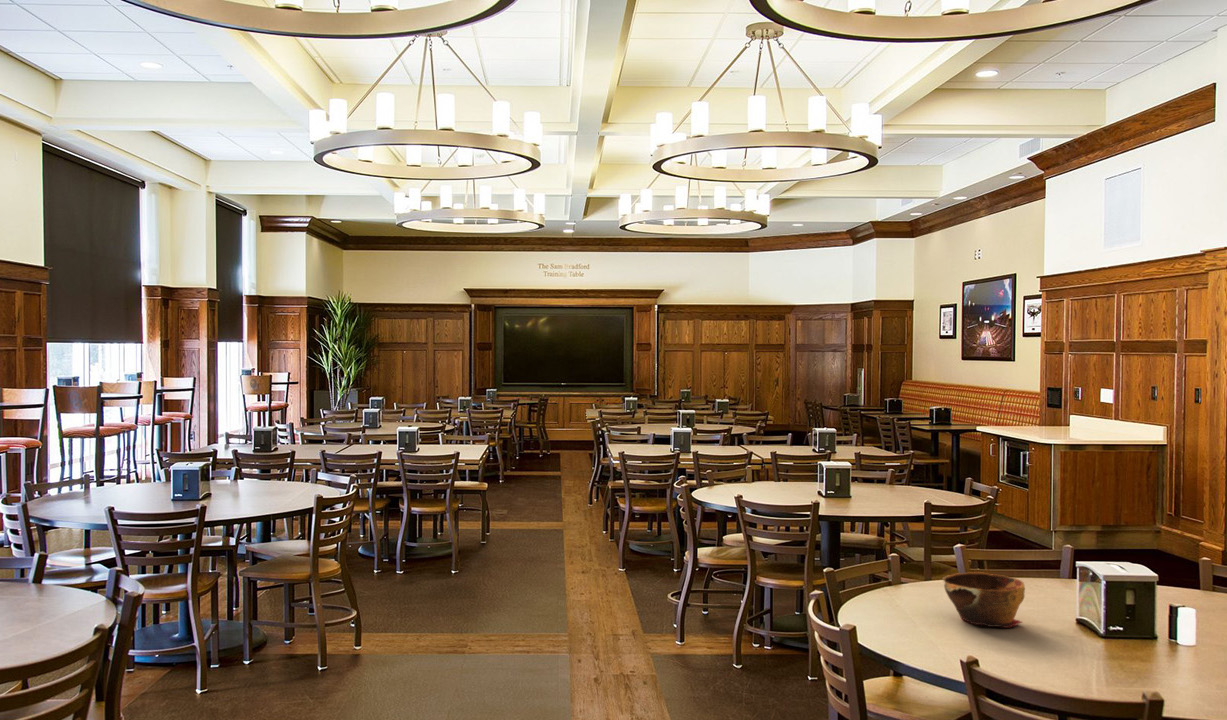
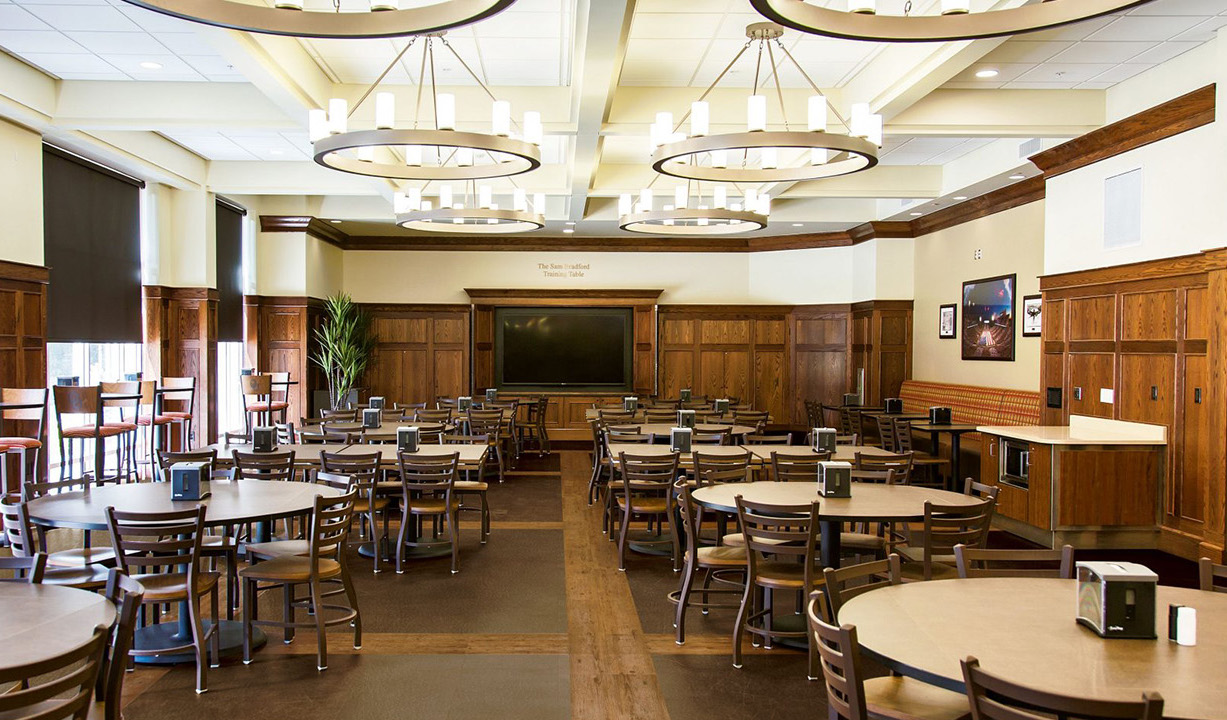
- bowl [940,571,1026,629]
